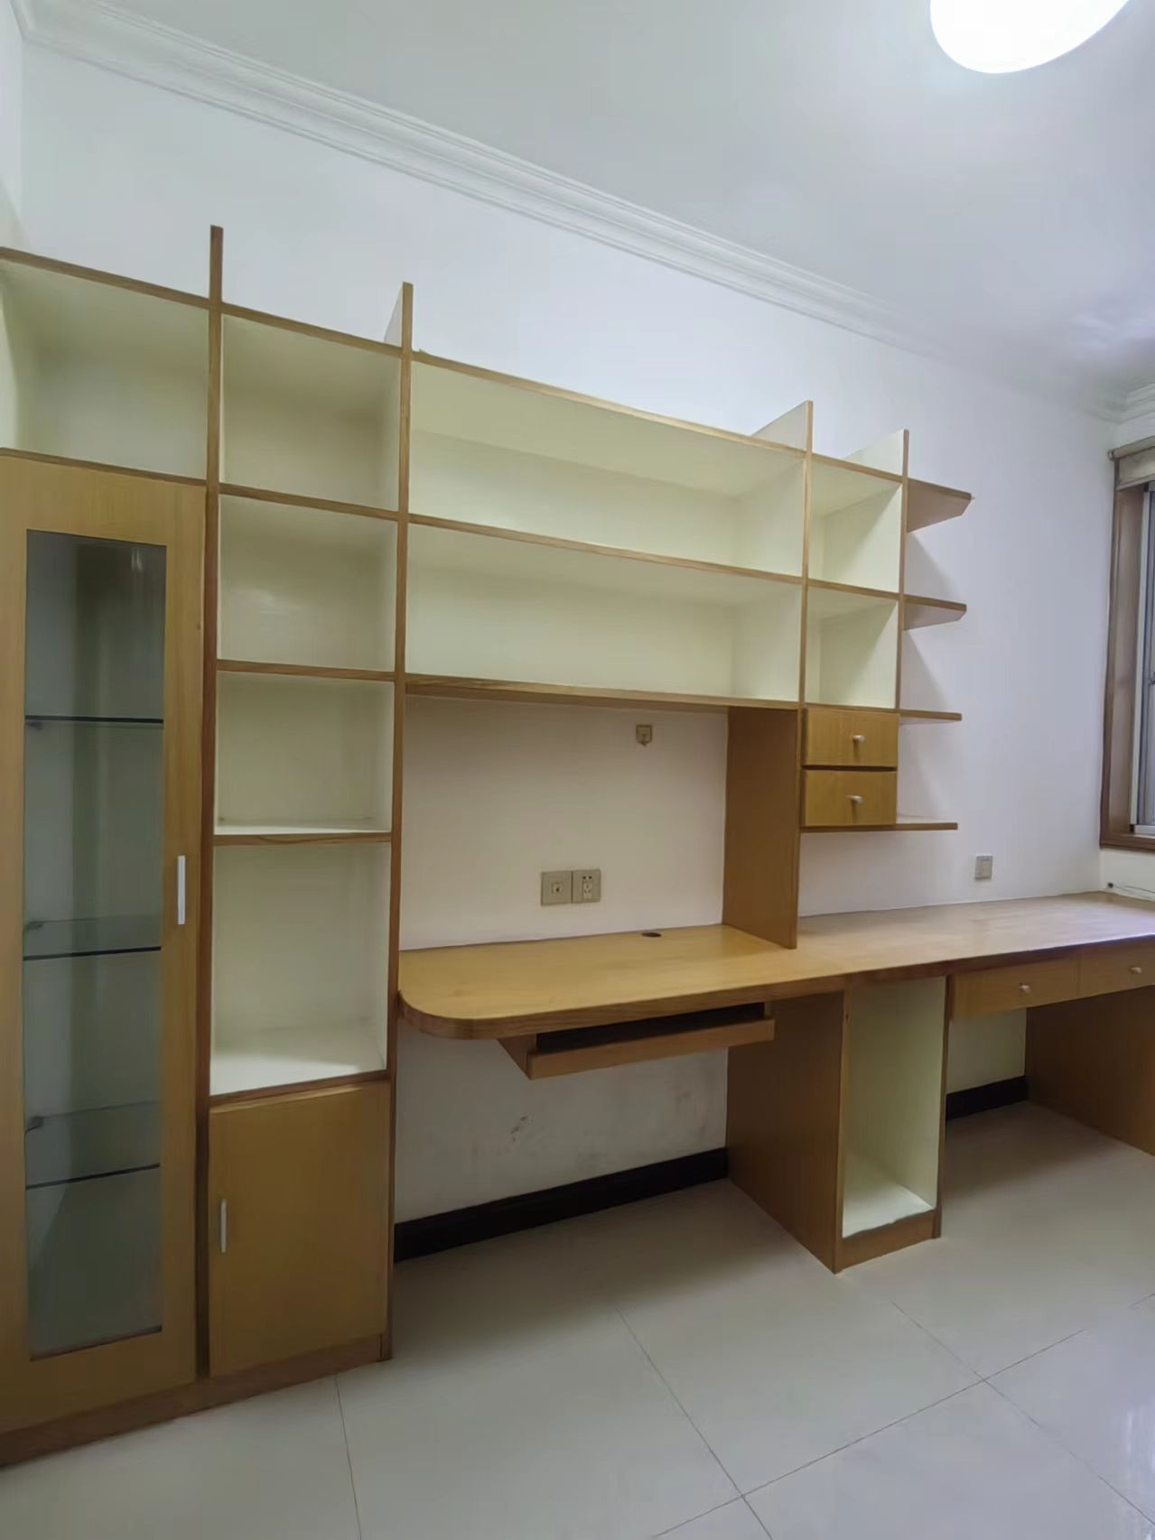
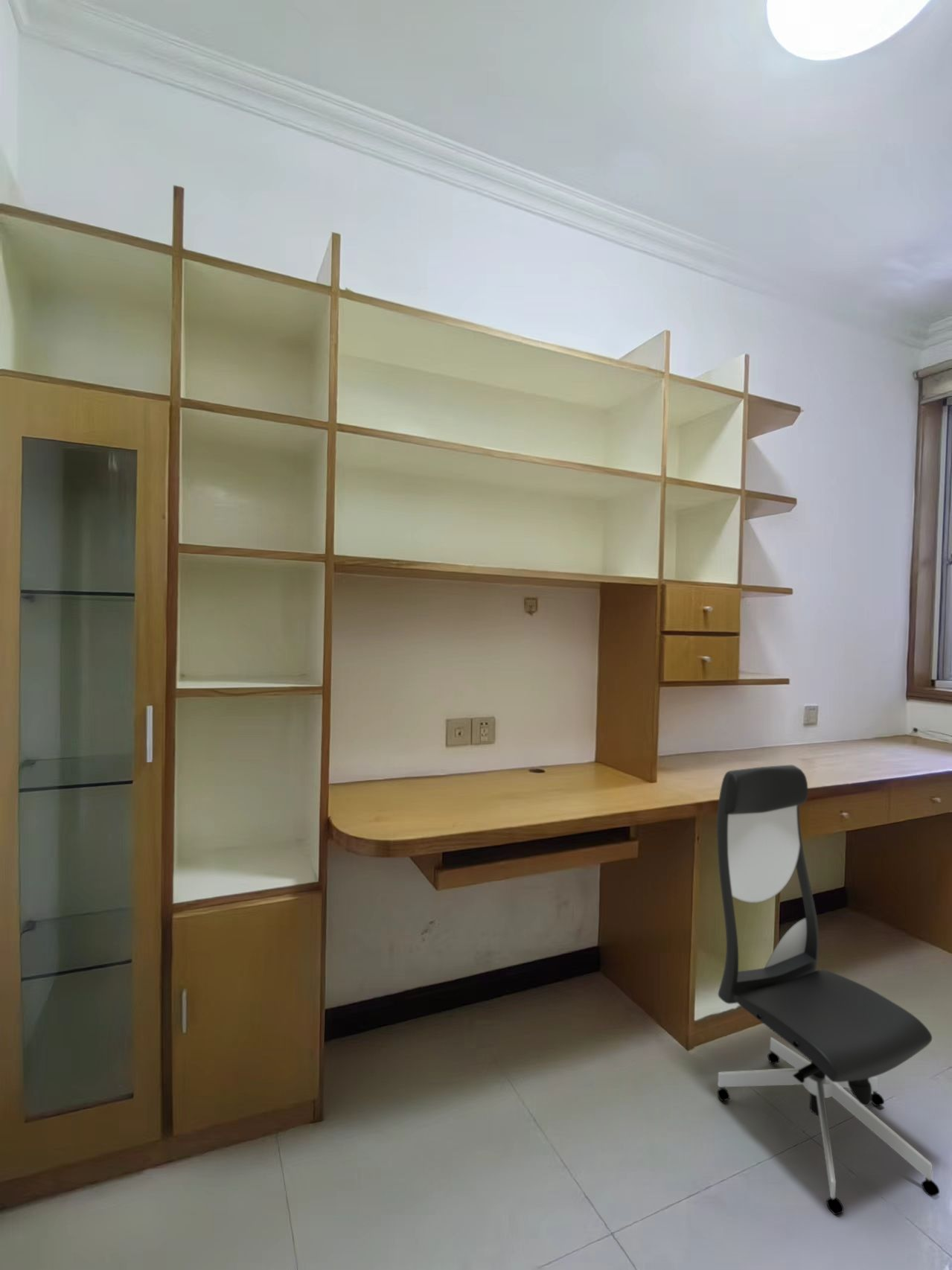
+ office chair [716,765,940,1216]
